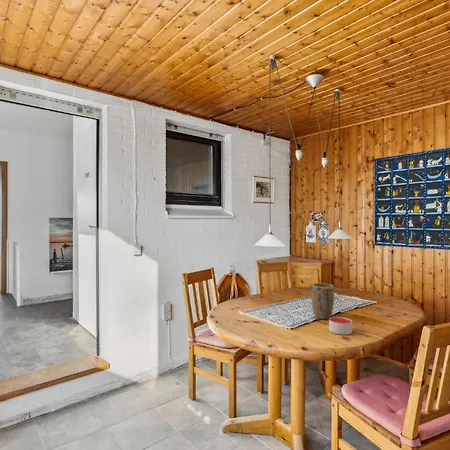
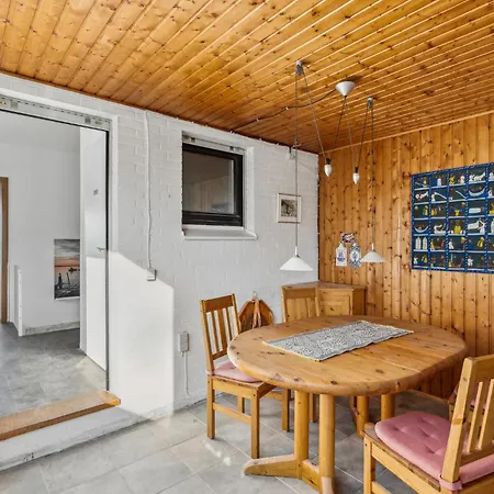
- plant pot [310,282,335,320]
- candle [328,316,353,336]
